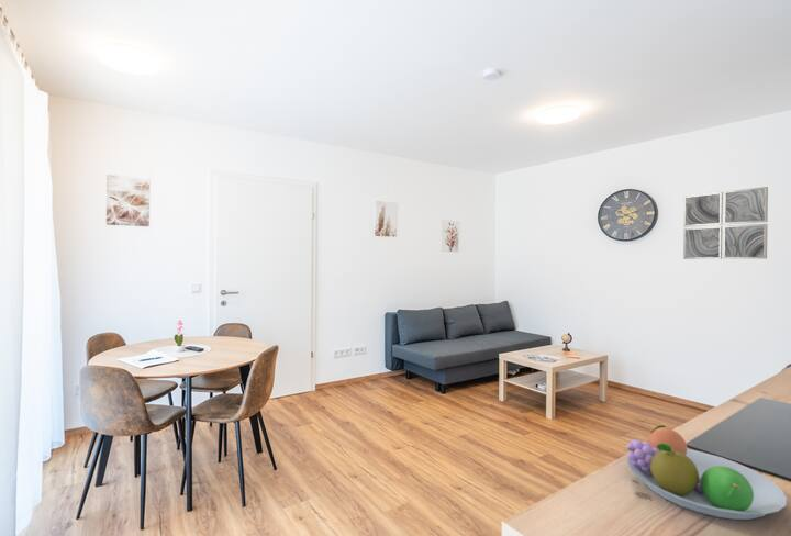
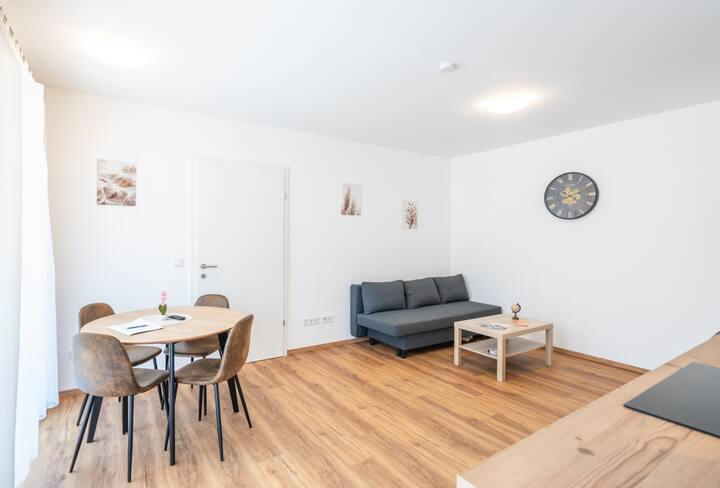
- fruit bowl [625,424,788,521]
- wall art [682,186,769,260]
